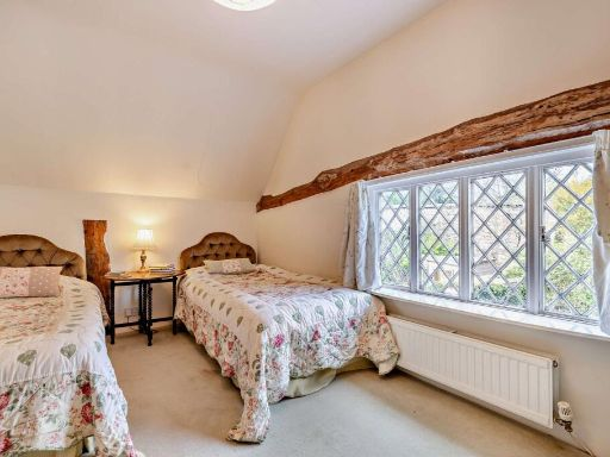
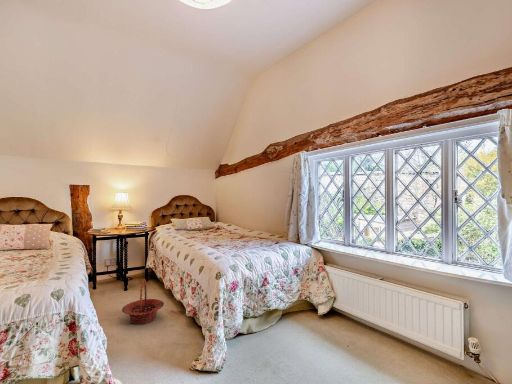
+ basket [121,278,165,325]
